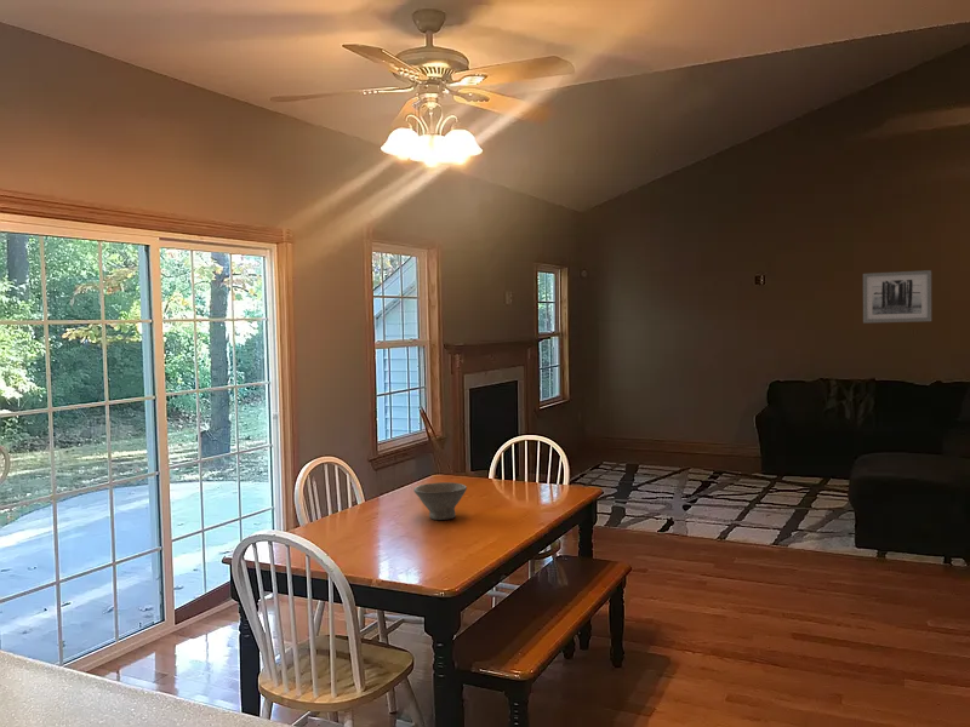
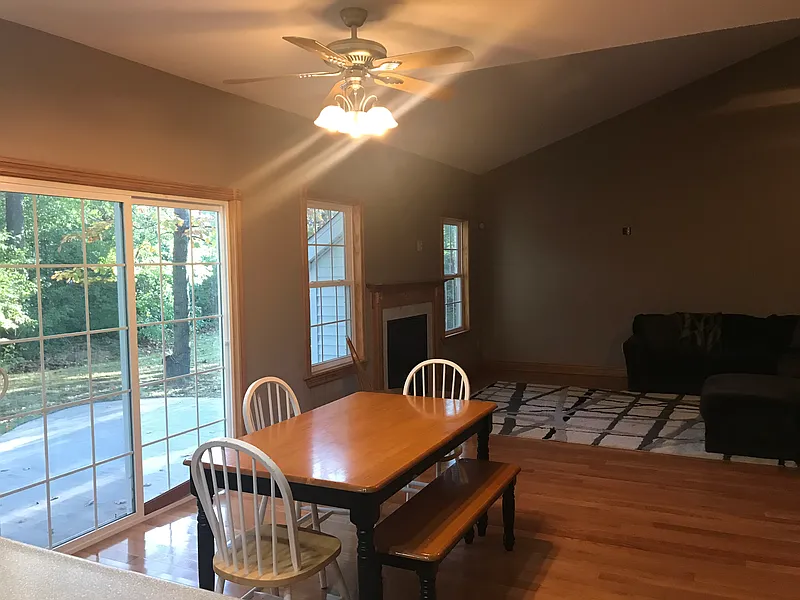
- bowl [412,481,468,521]
- wall art [862,269,932,325]
